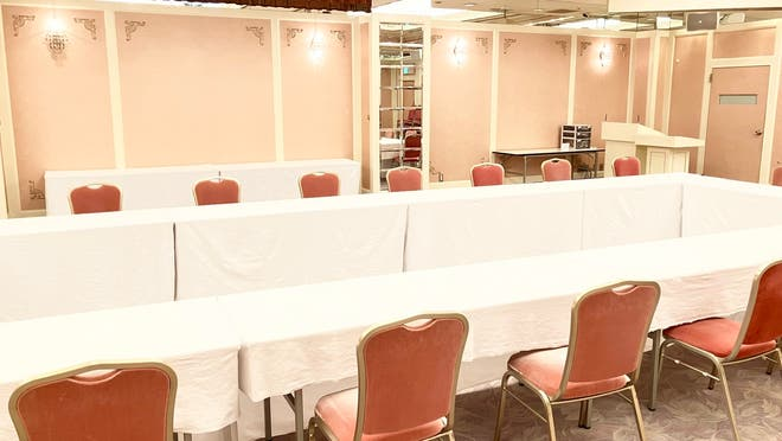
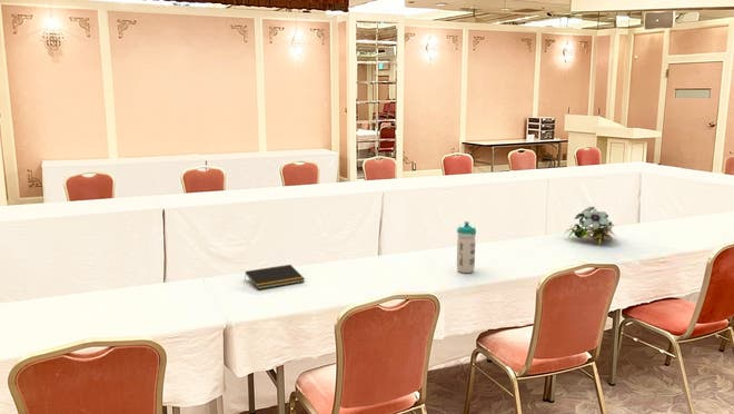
+ flower arrangement [563,206,617,245]
+ notepad [244,264,306,290]
+ water bottle [456,220,477,274]
